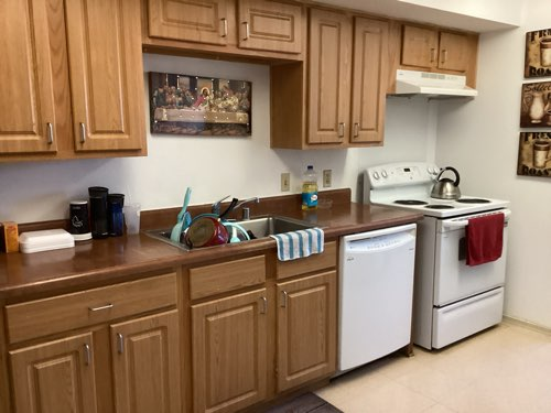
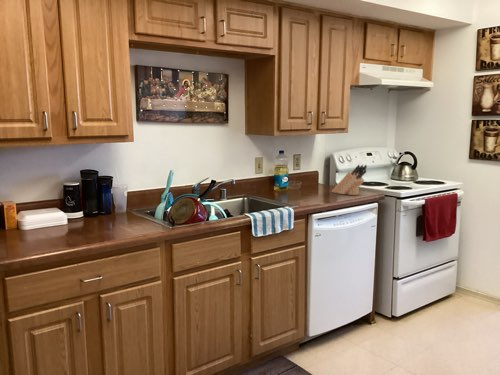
+ knife block [331,164,368,196]
